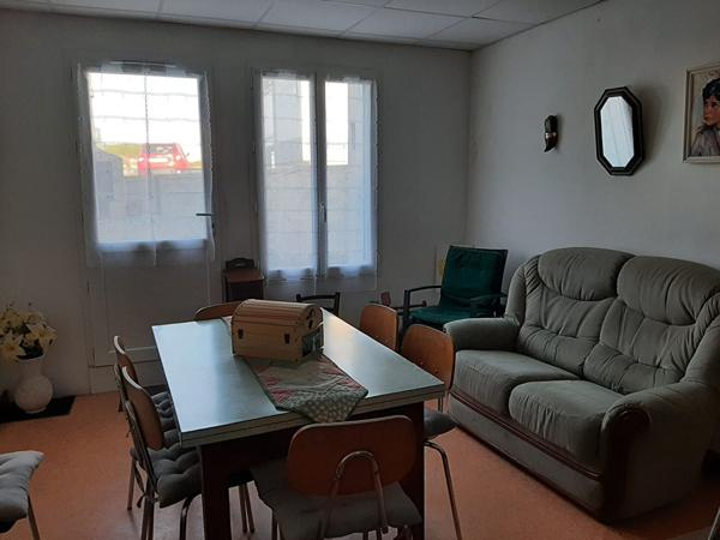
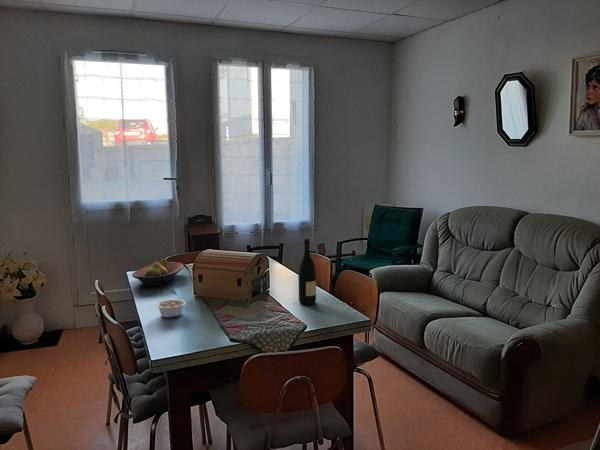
+ legume [155,298,187,319]
+ wine bottle [297,237,317,306]
+ fruit bowl [131,258,185,287]
